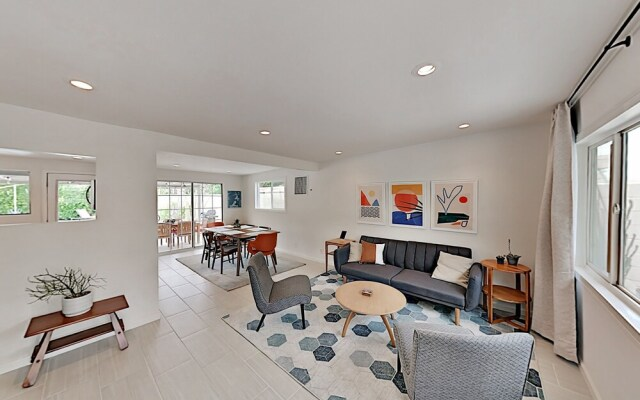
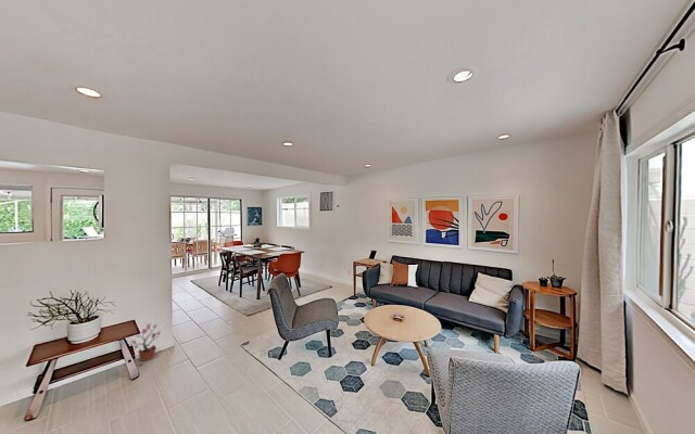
+ potted plant [128,322,164,367]
